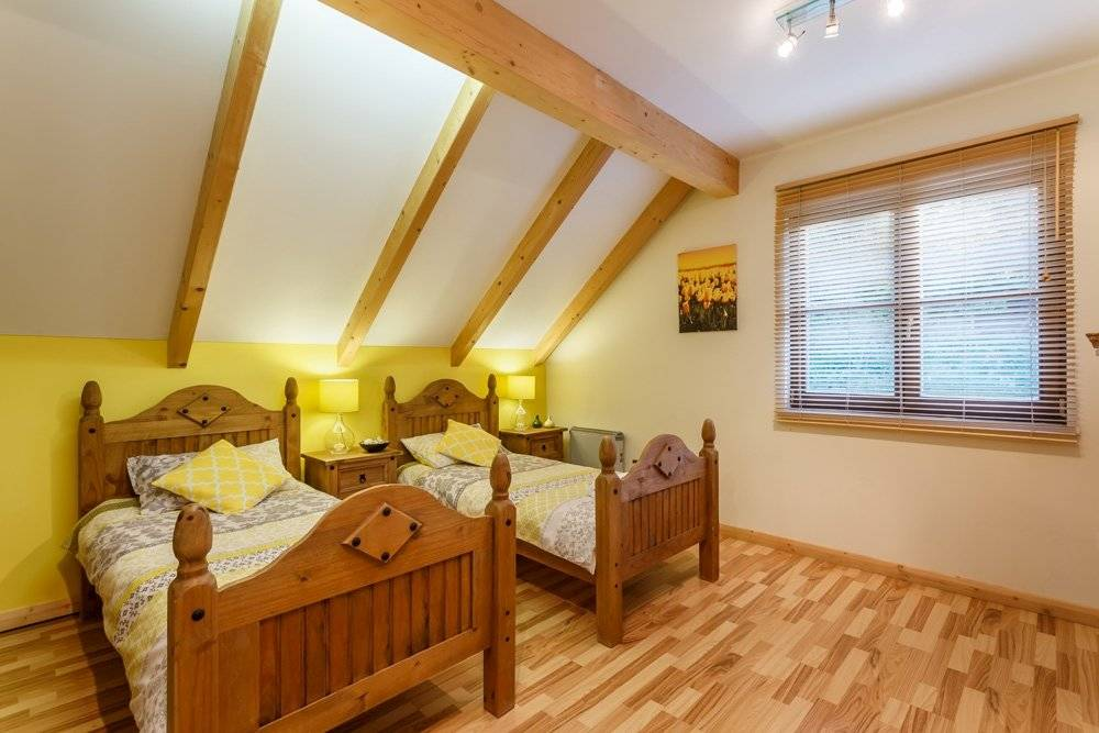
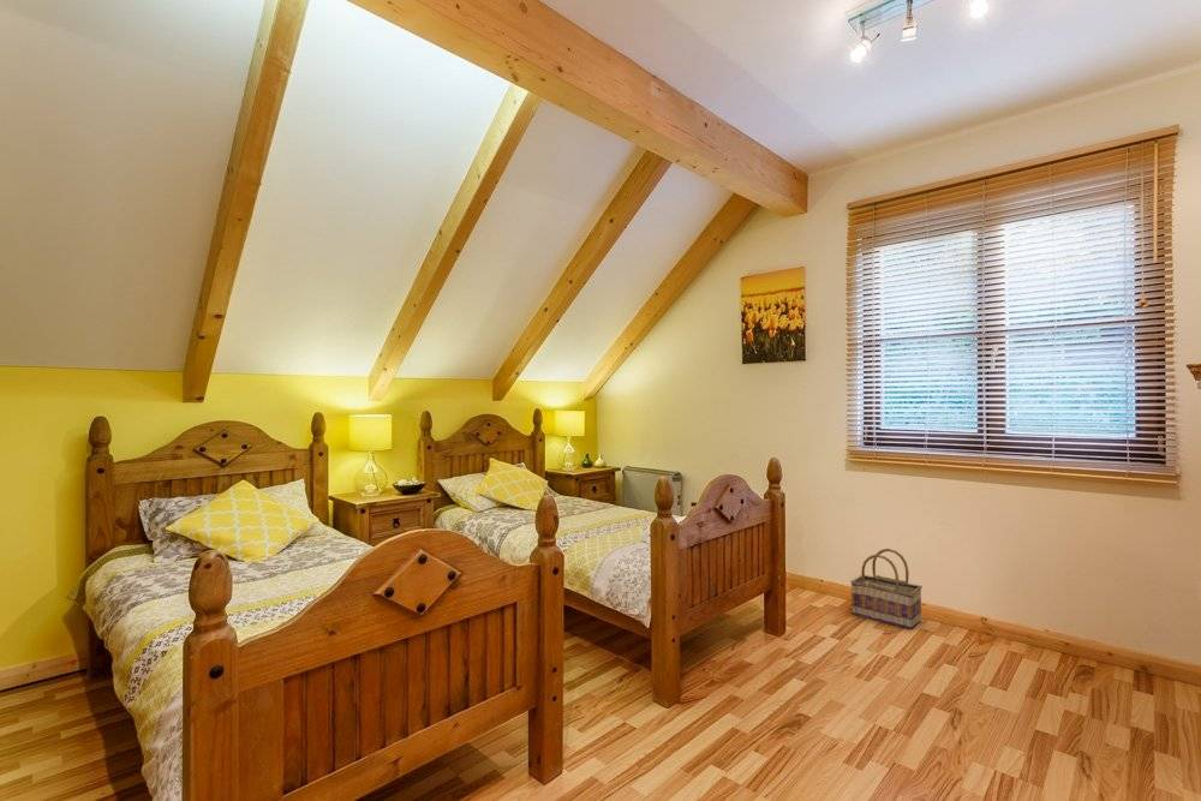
+ basket [849,548,924,630]
